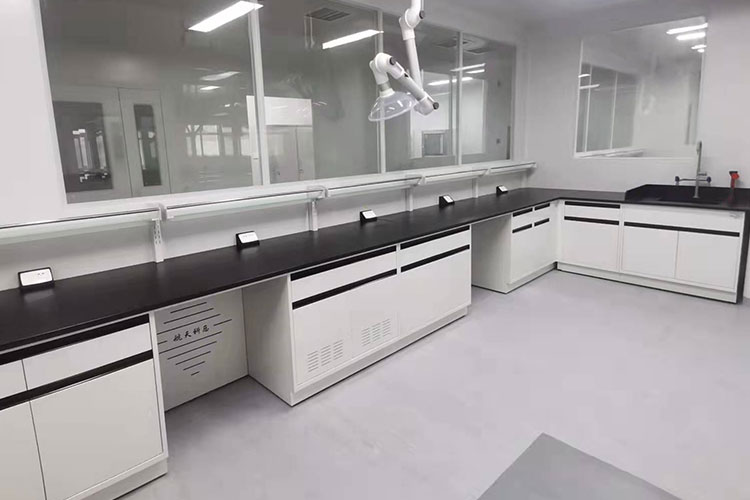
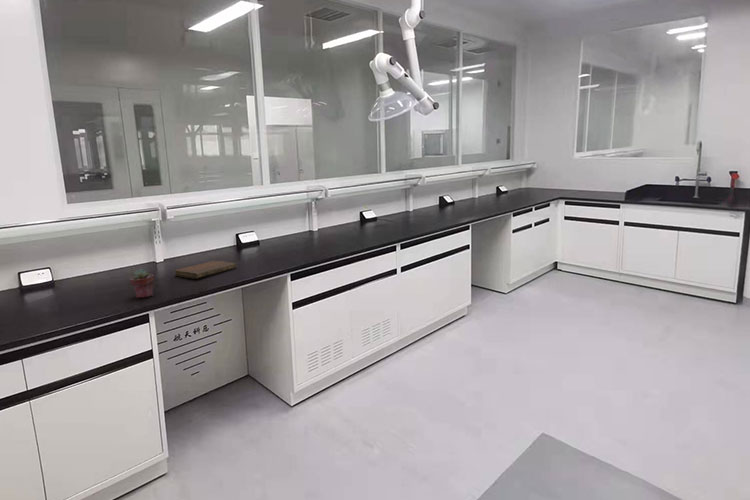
+ notebook [173,260,237,280]
+ potted succulent [129,268,155,299]
